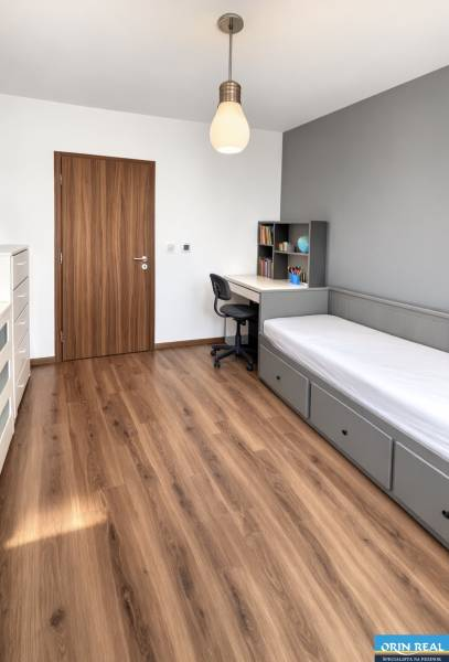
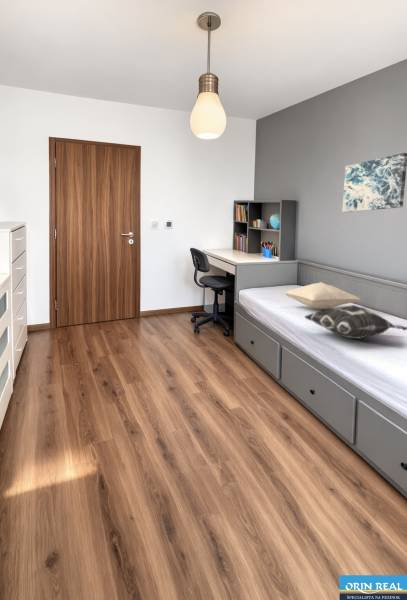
+ cushion [284,281,361,310]
+ decorative pillow [304,304,407,340]
+ wall art [341,152,407,213]
